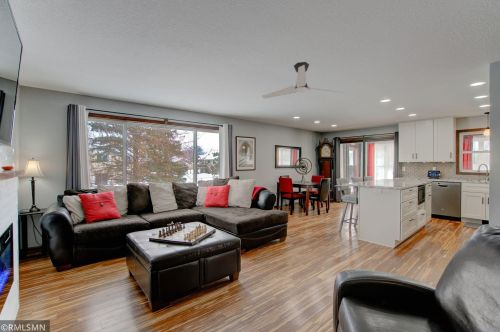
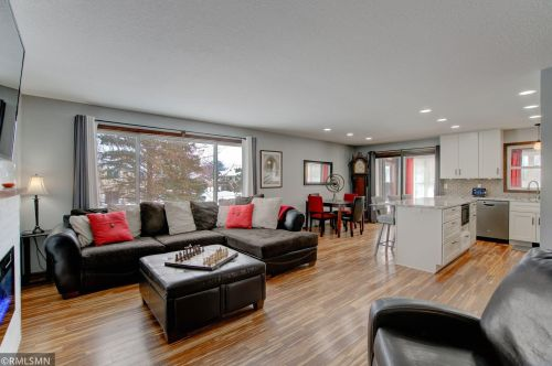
- ceiling fan [261,61,345,100]
